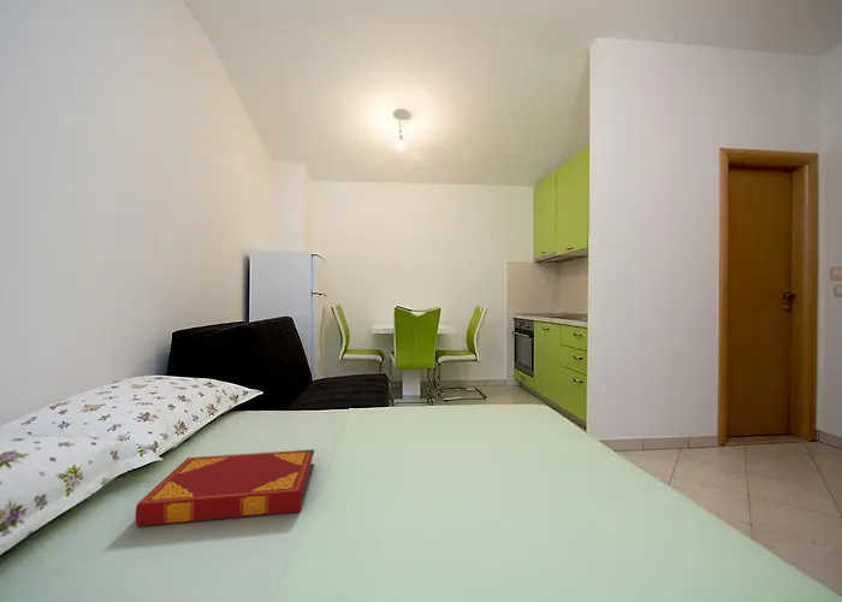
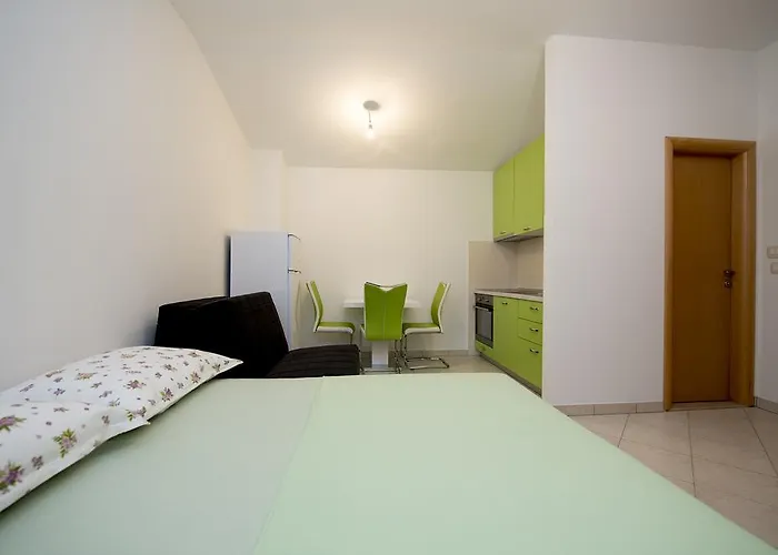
- hardback book [135,448,315,527]
